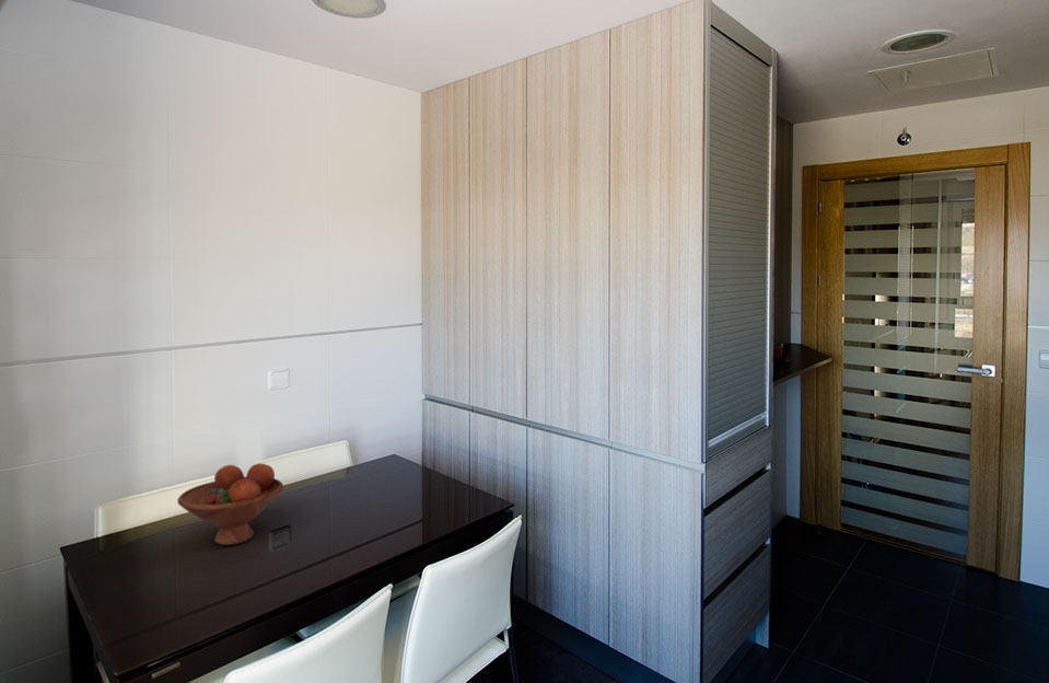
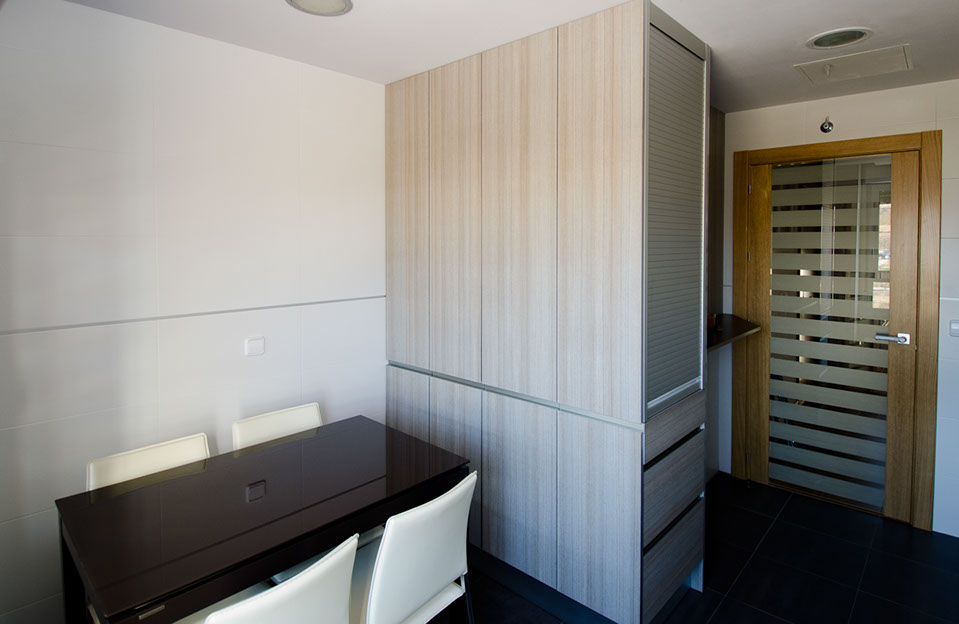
- fruit bowl [176,462,284,546]
